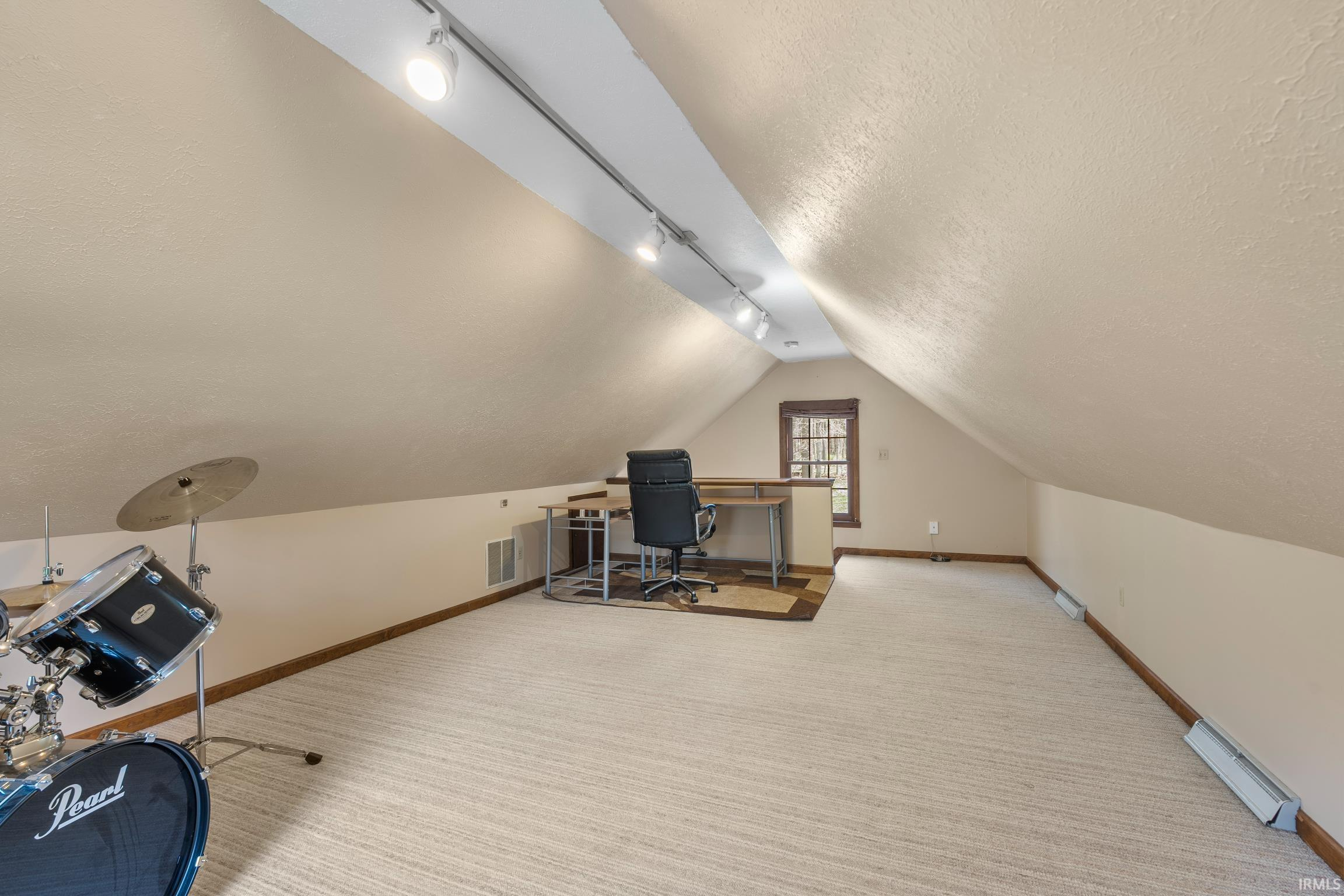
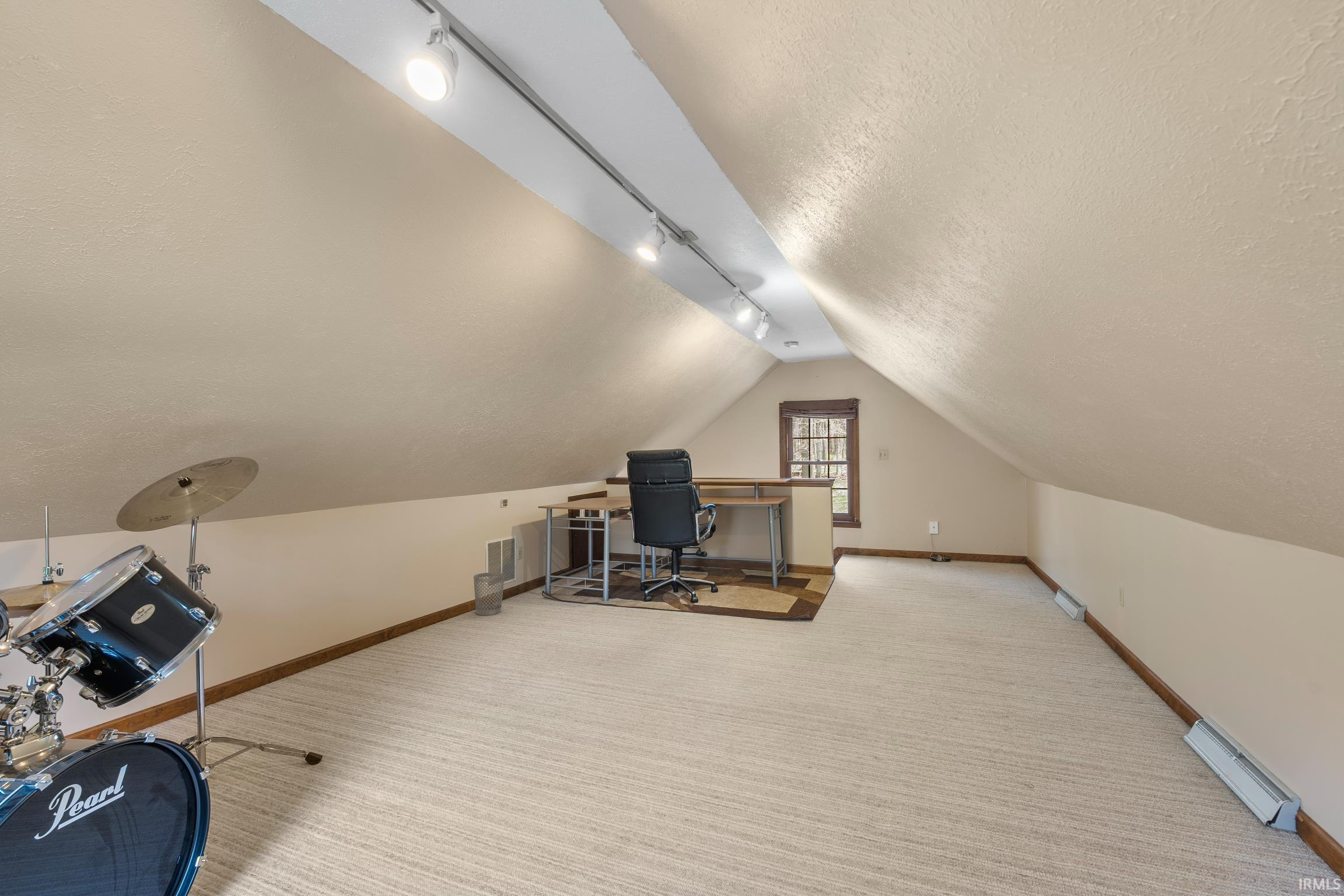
+ wastebasket [473,572,505,616]
